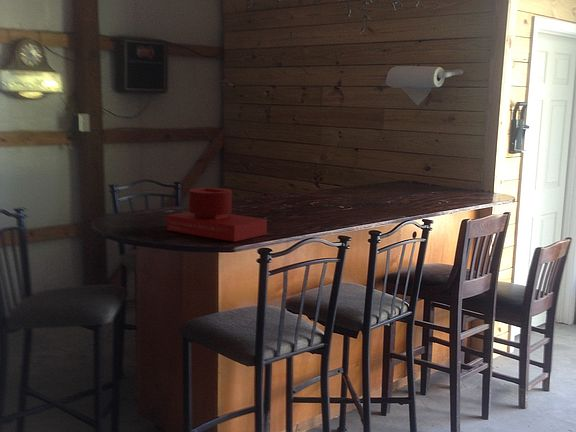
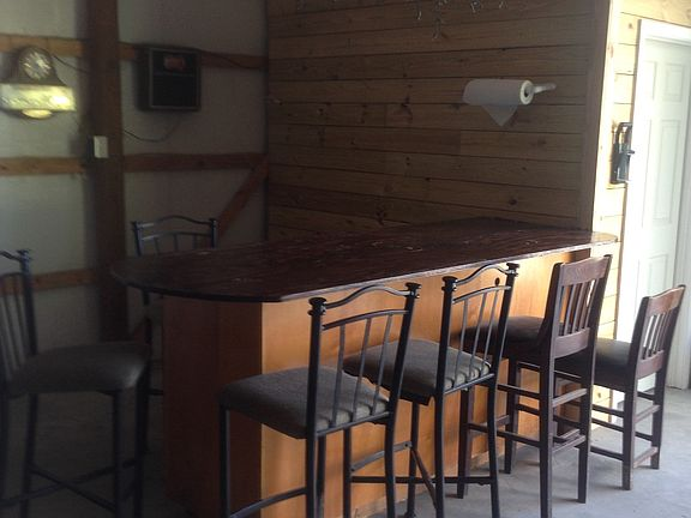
- ashtray [166,187,268,243]
